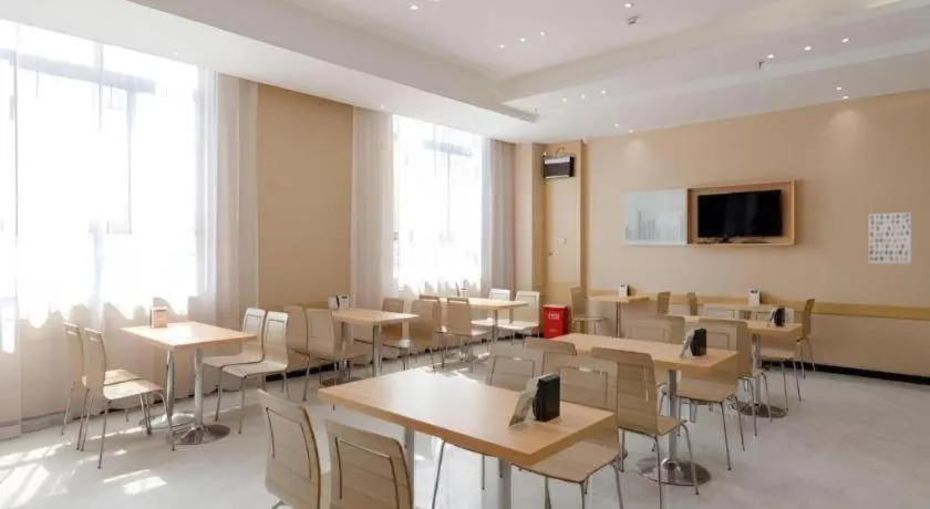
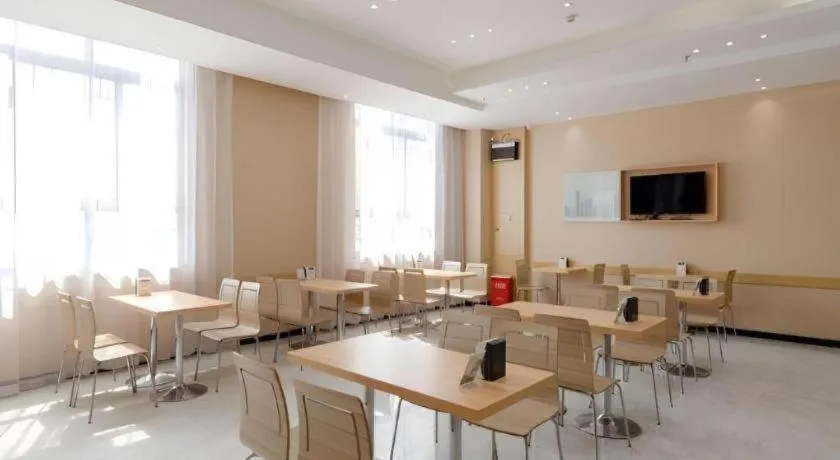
- wall art [867,211,912,264]
